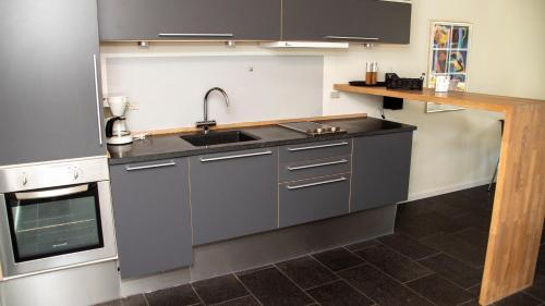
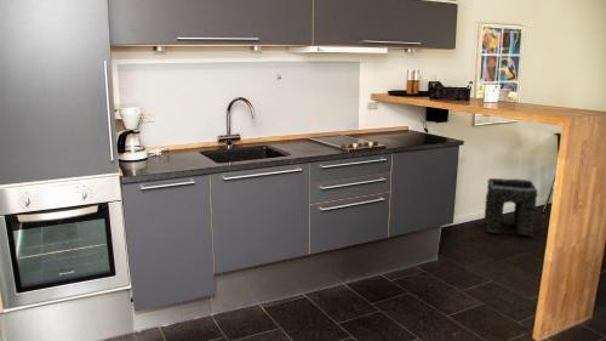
+ stone arch [482,177,539,237]
